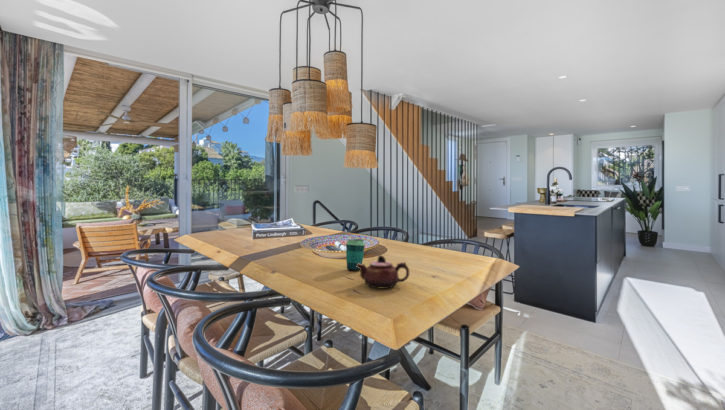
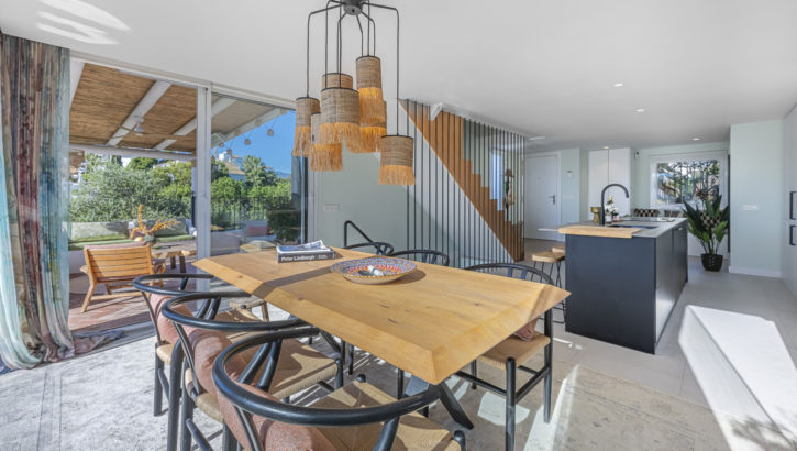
- cup [345,238,366,272]
- teapot [356,254,410,289]
